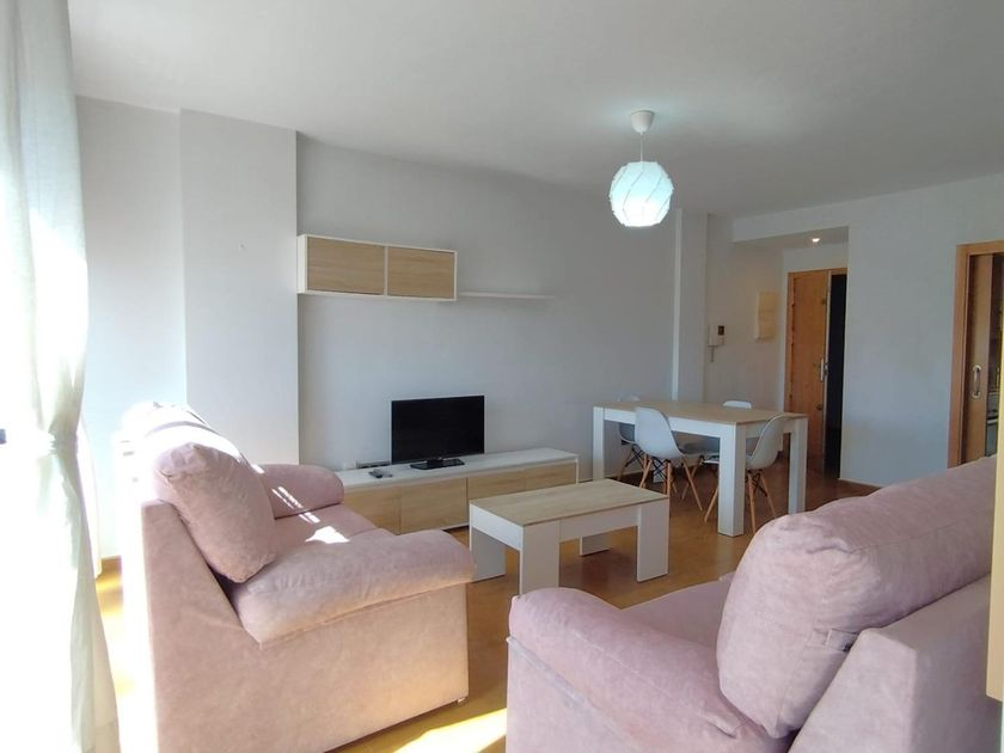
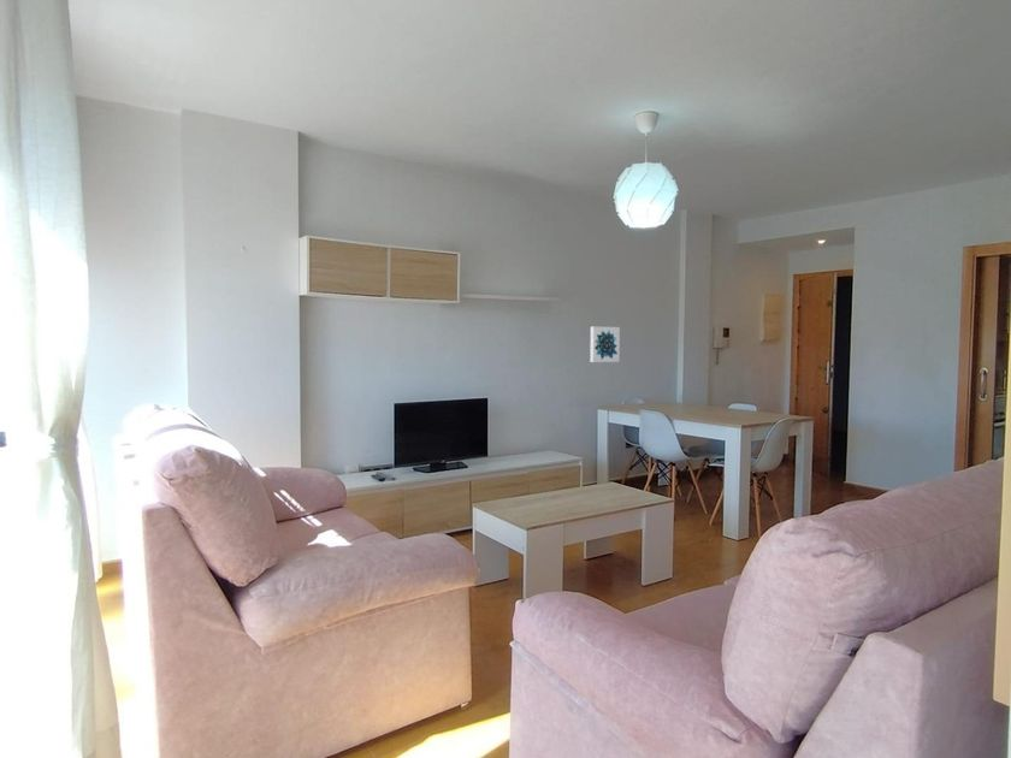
+ wall art [589,325,621,363]
